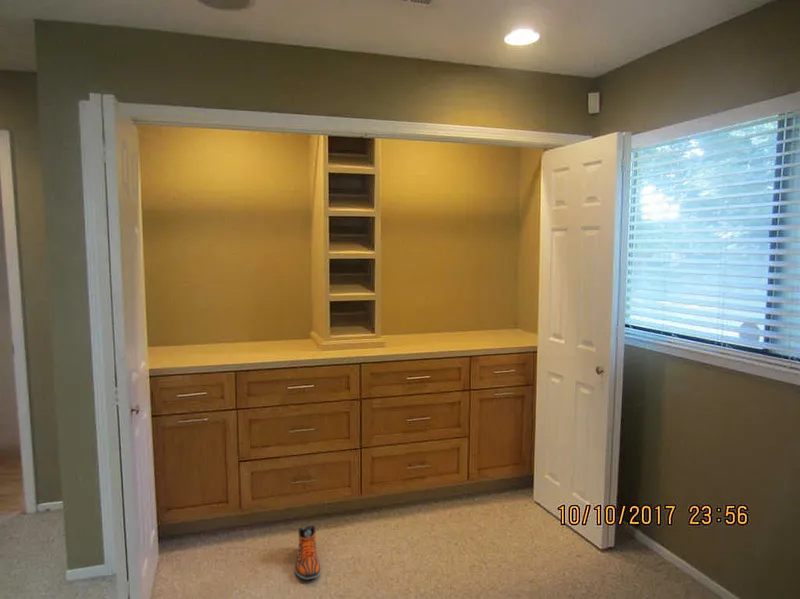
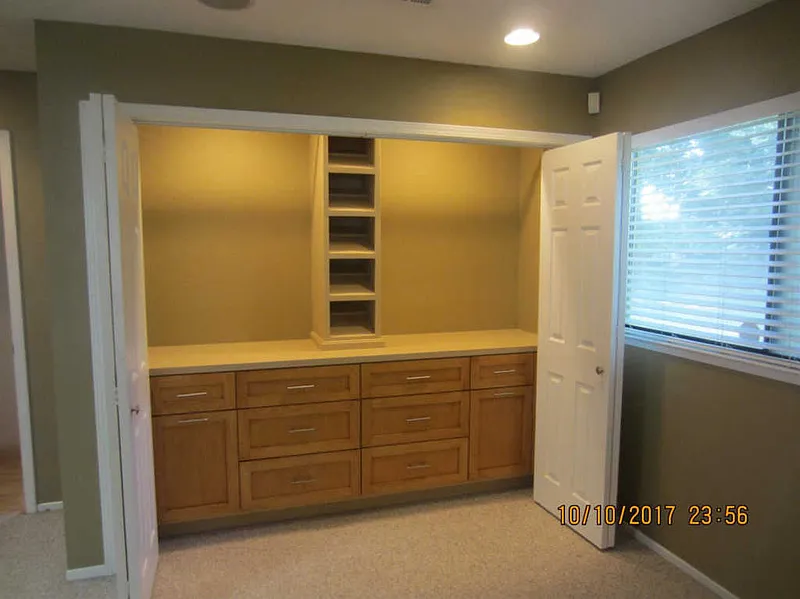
- sneaker [294,524,322,580]
